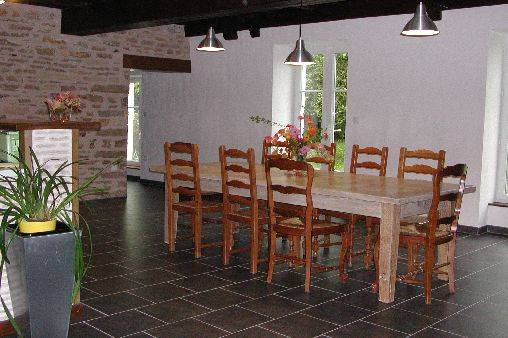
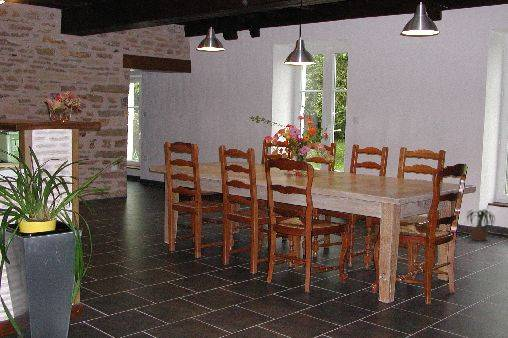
+ potted plant [462,208,496,242]
